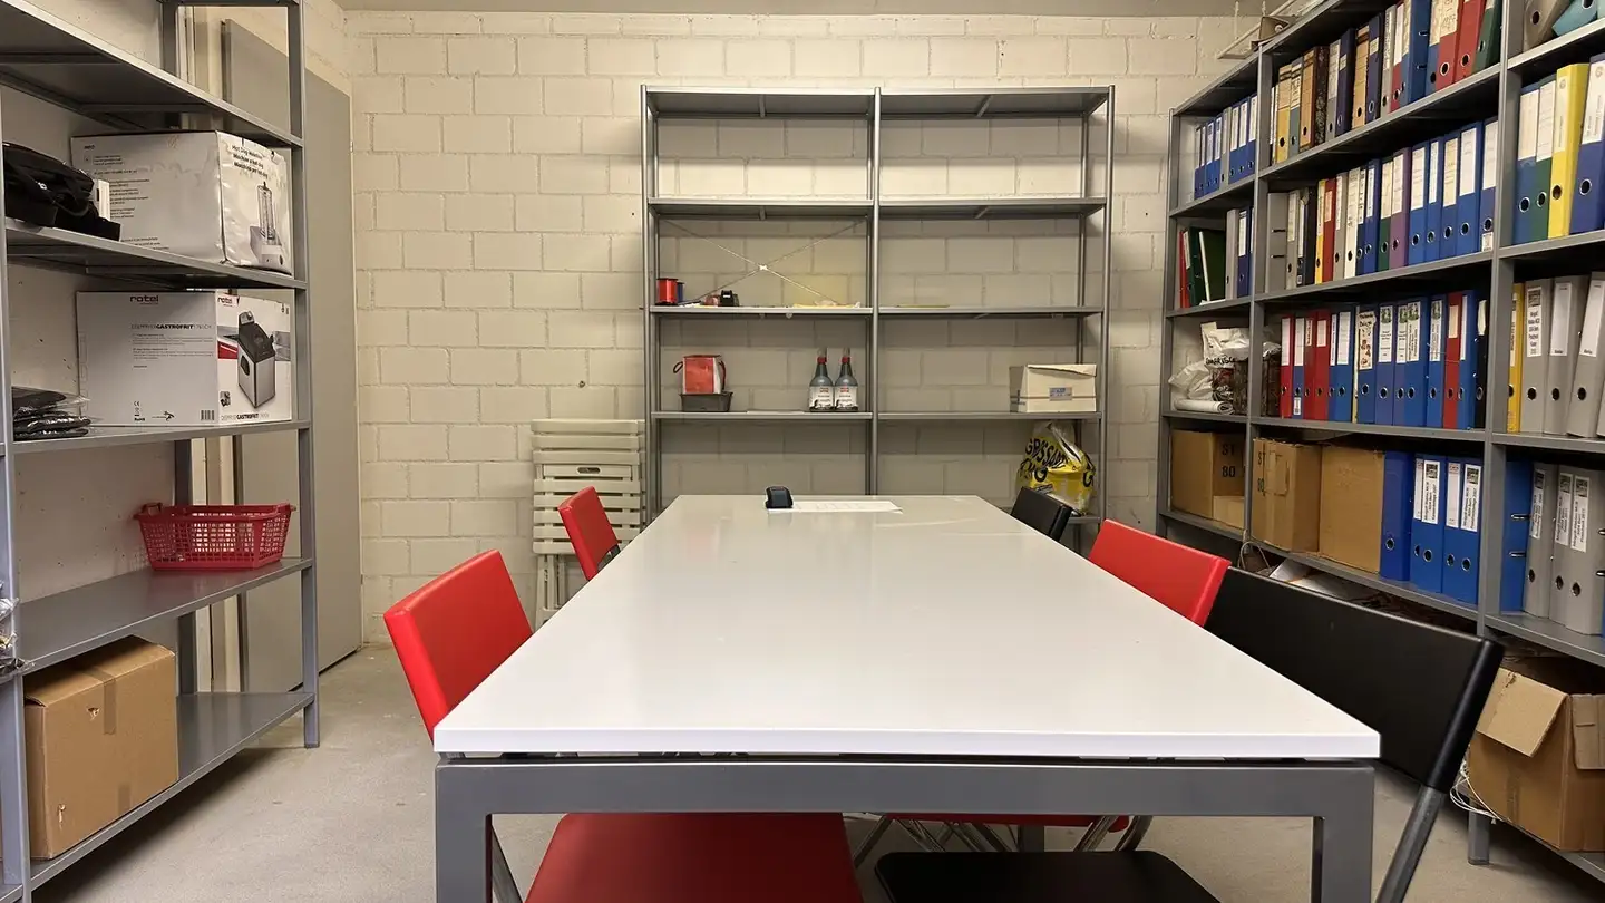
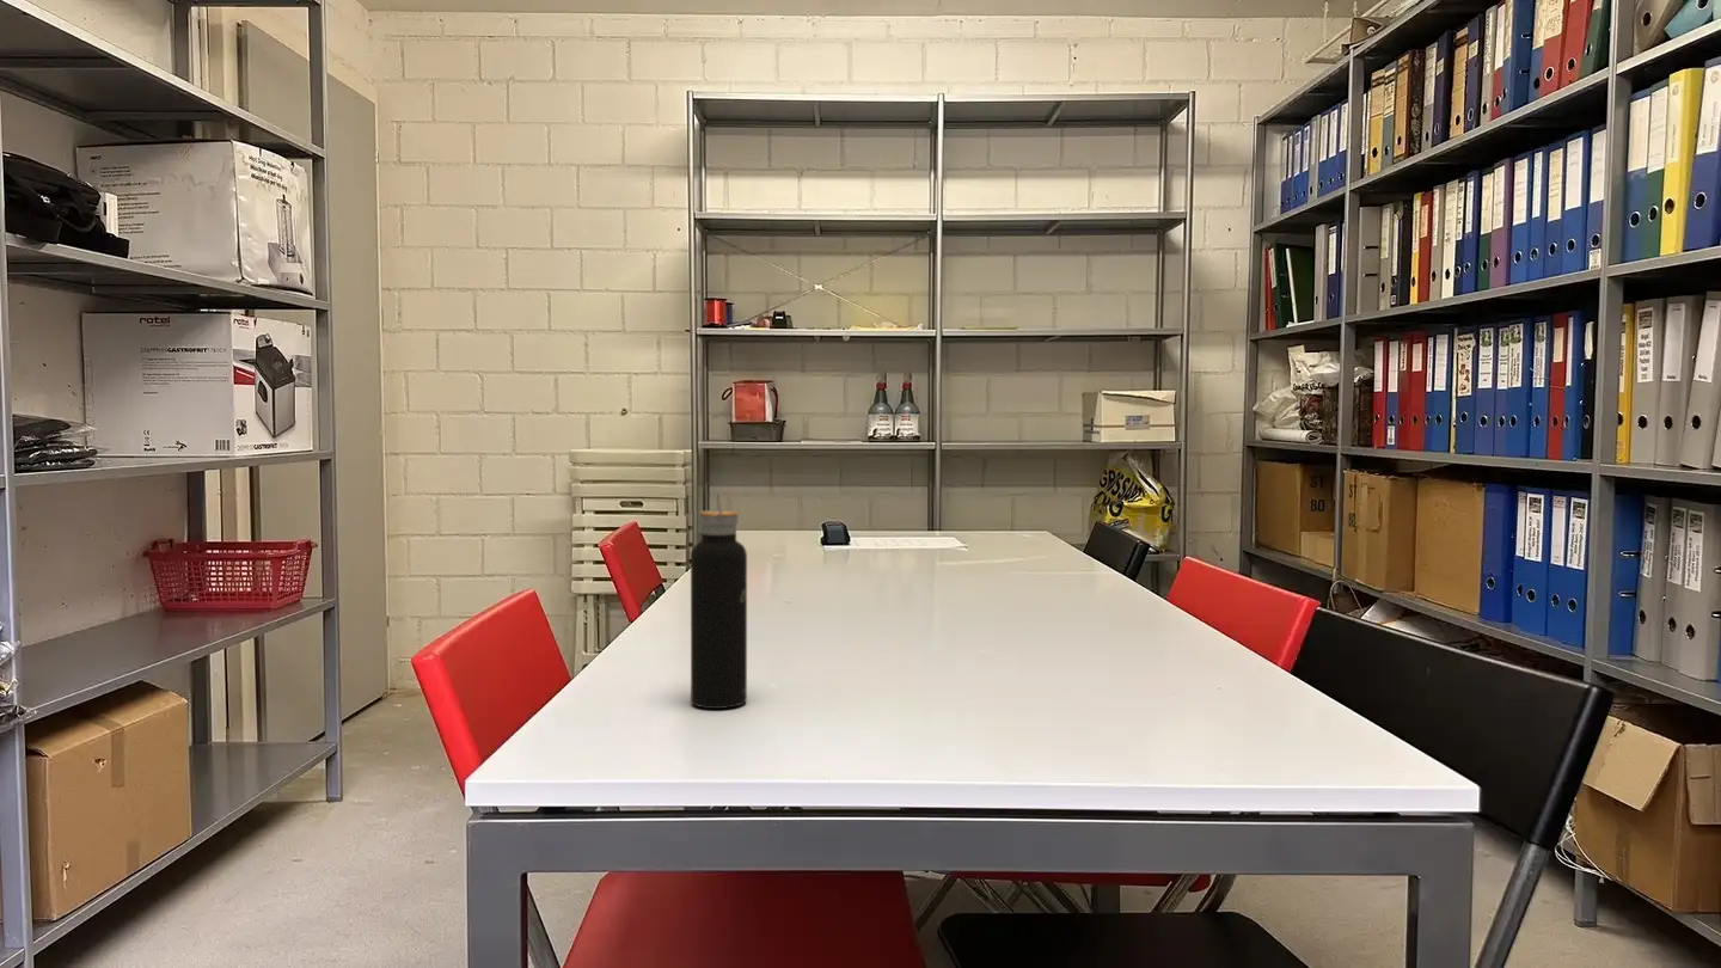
+ water bottle [690,490,748,710]
